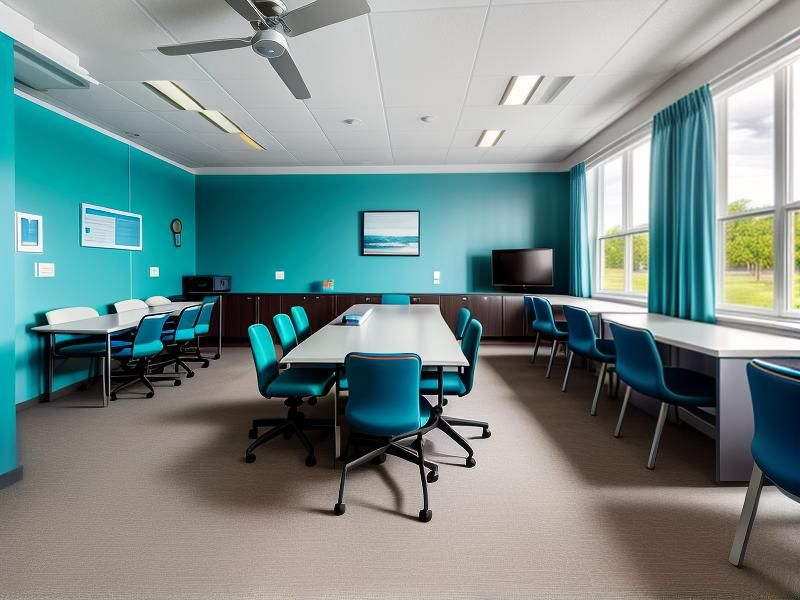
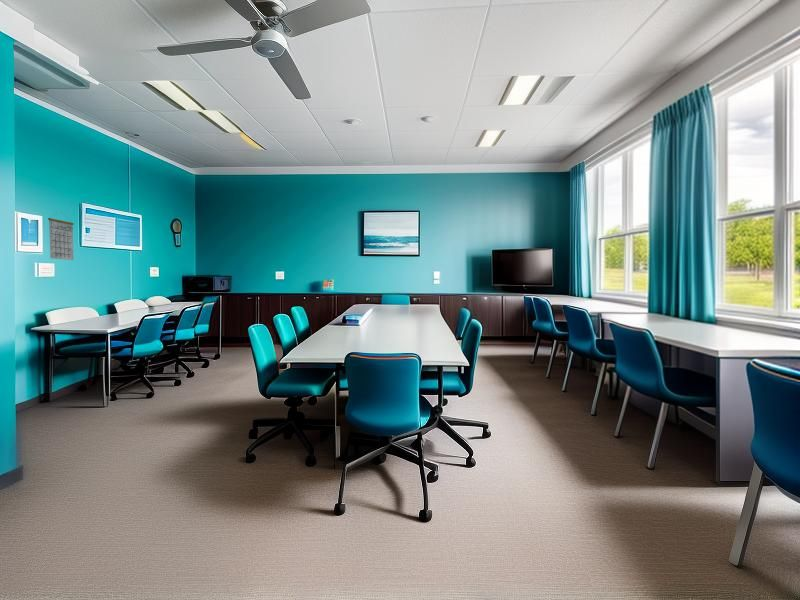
+ calendar [47,212,75,261]
